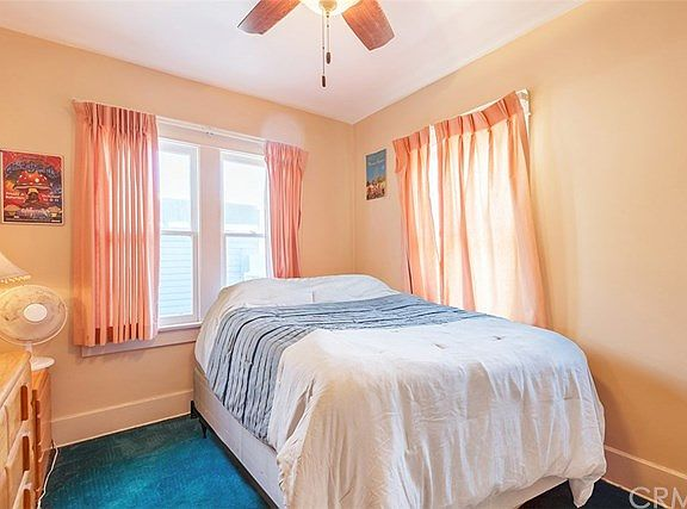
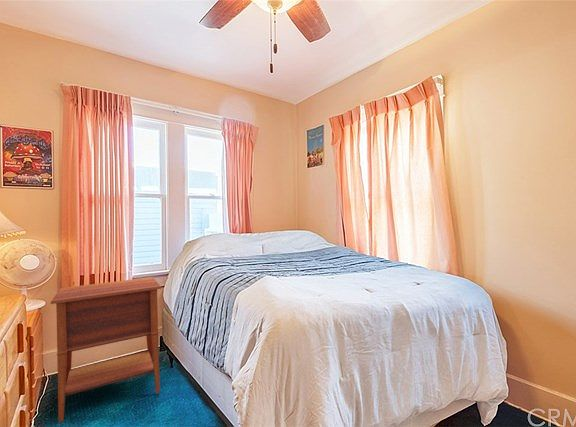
+ nightstand [49,276,162,423]
